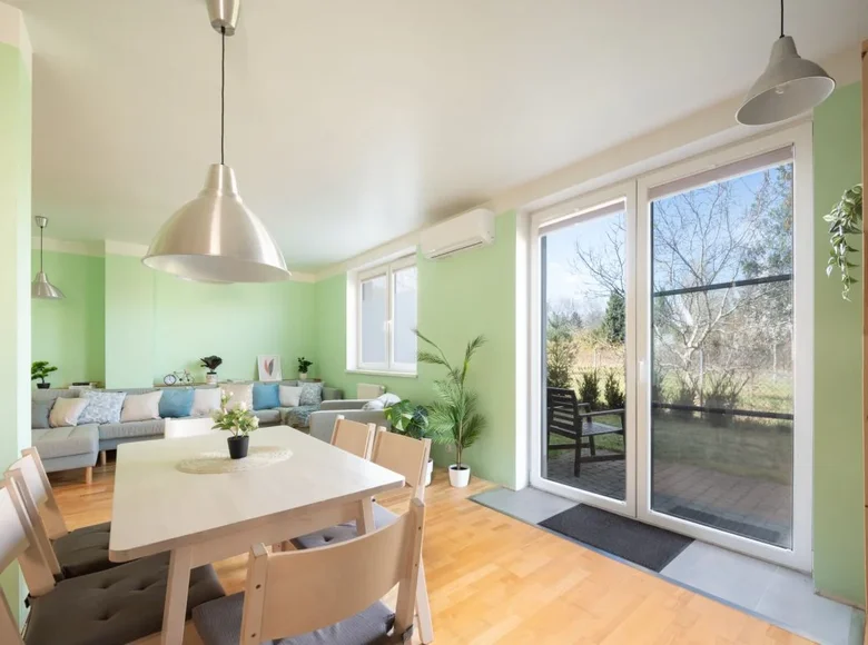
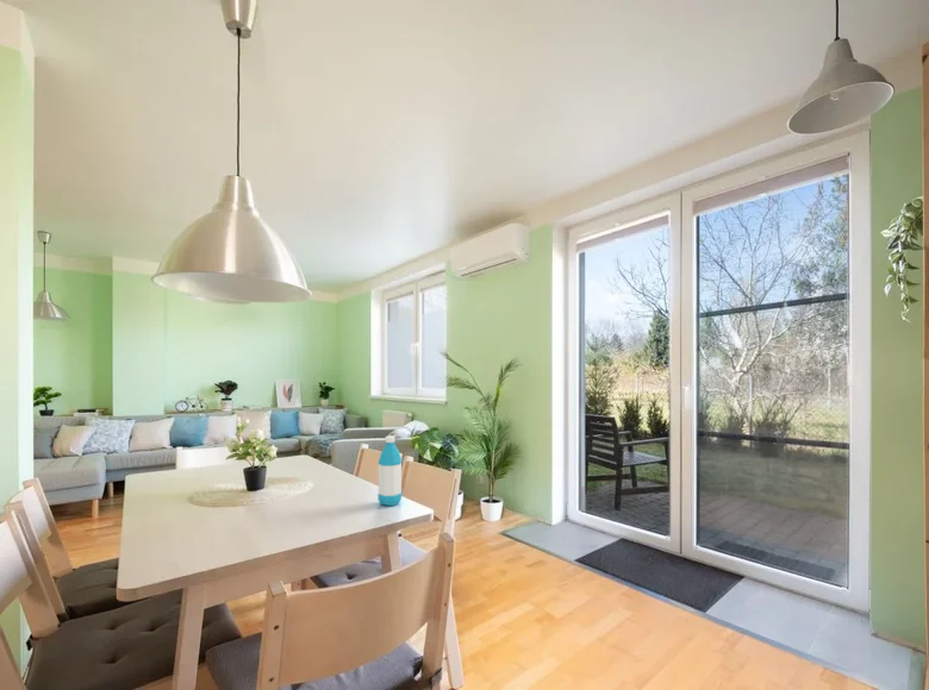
+ water bottle [376,434,403,507]
